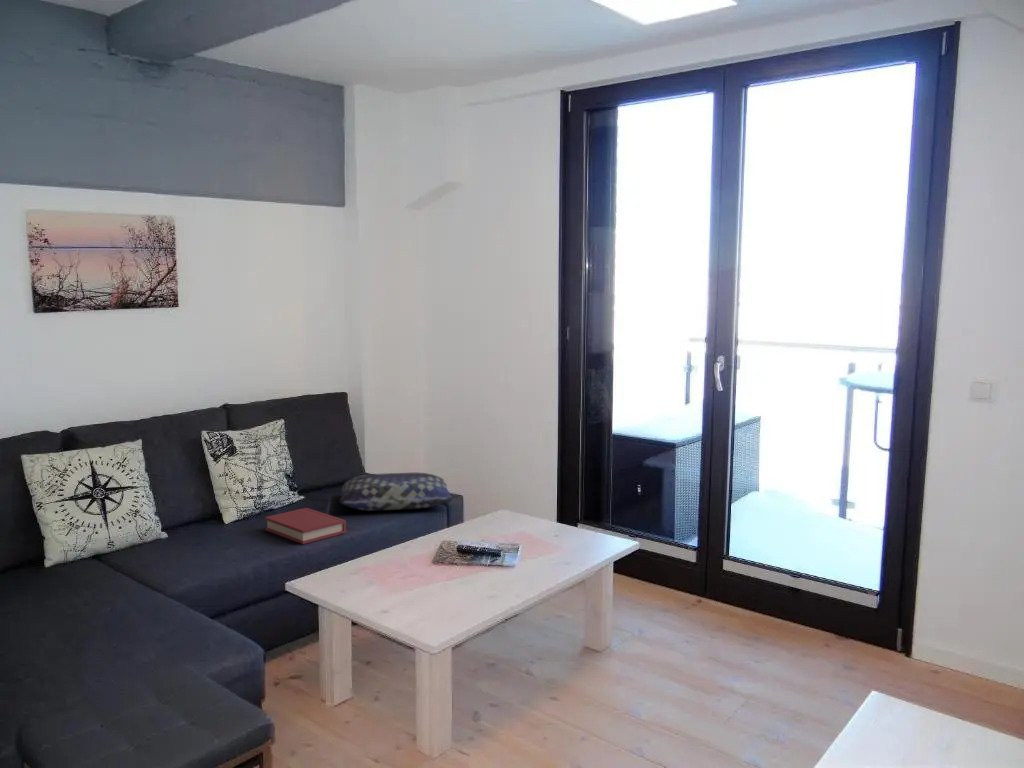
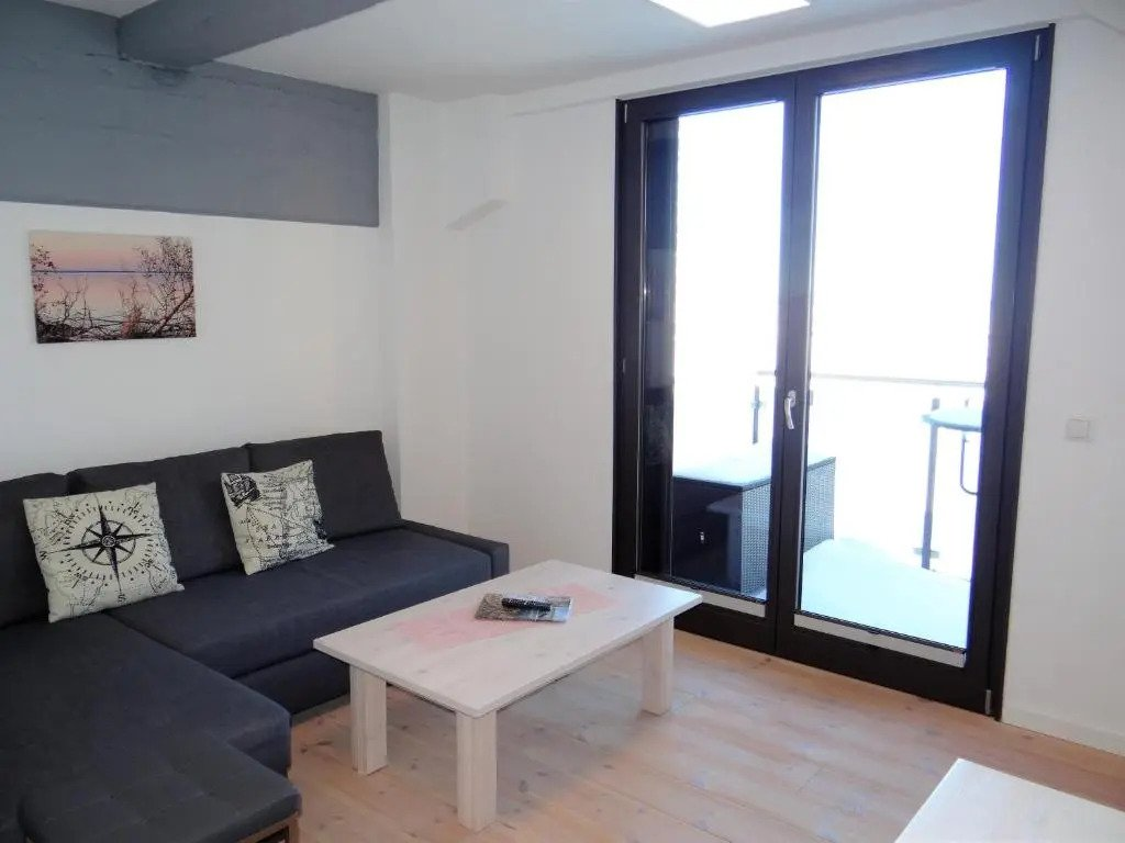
- cushion [338,472,453,512]
- hardback book [264,507,347,545]
